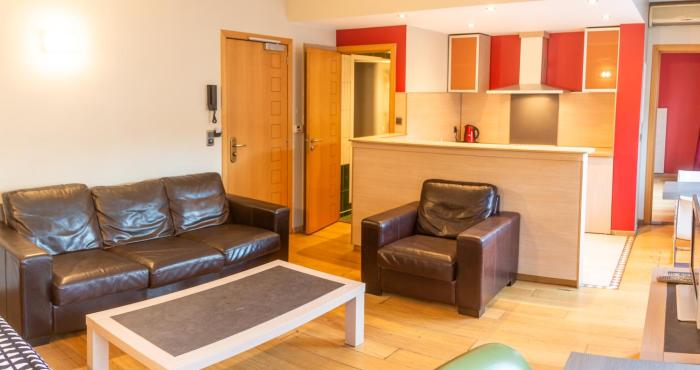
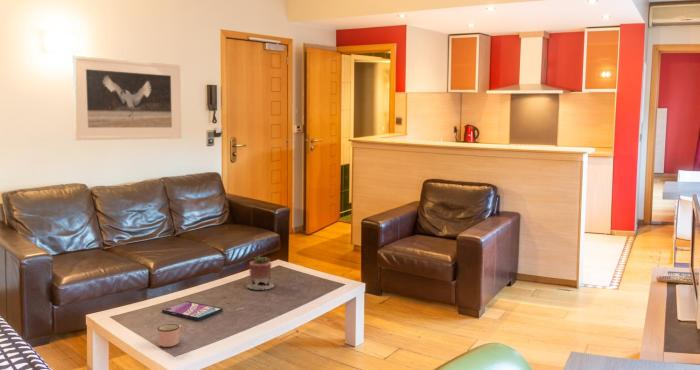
+ video game case [161,300,223,321]
+ mug [157,323,184,348]
+ succulent planter [246,255,275,291]
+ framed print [71,54,183,141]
